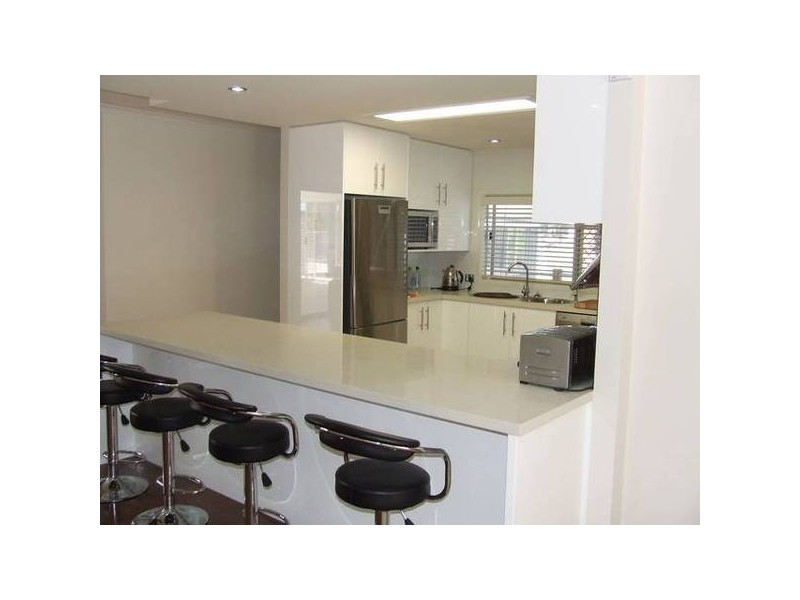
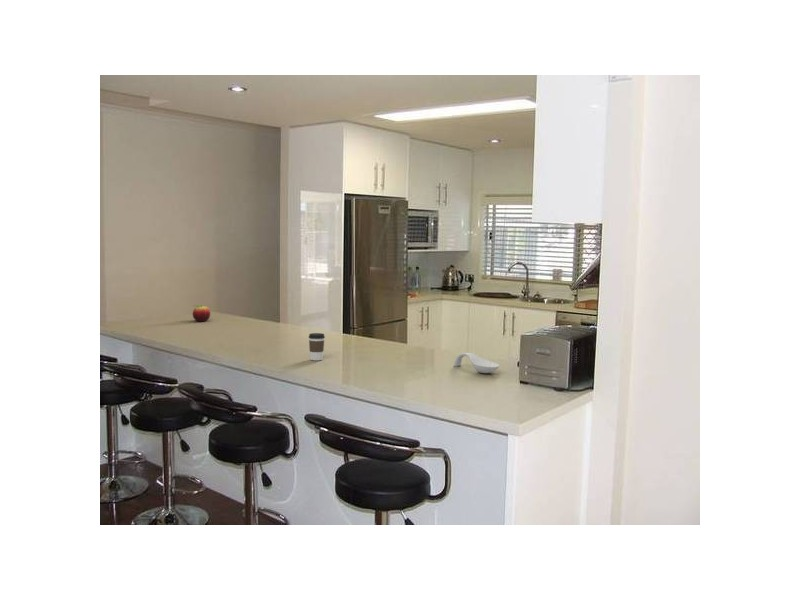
+ coffee cup [308,332,326,361]
+ fruit [192,304,211,322]
+ spoon rest [453,352,500,374]
